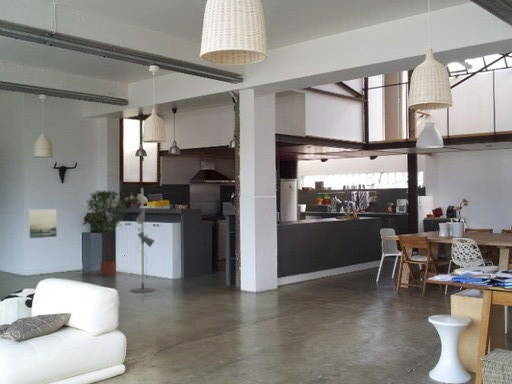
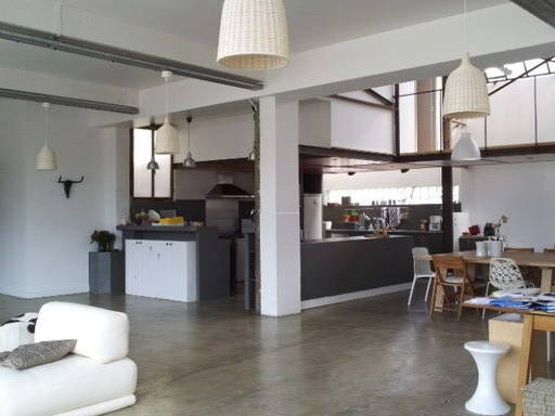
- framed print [28,208,58,239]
- potted tree [85,189,129,276]
- floor lamp [130,187,156,302]
